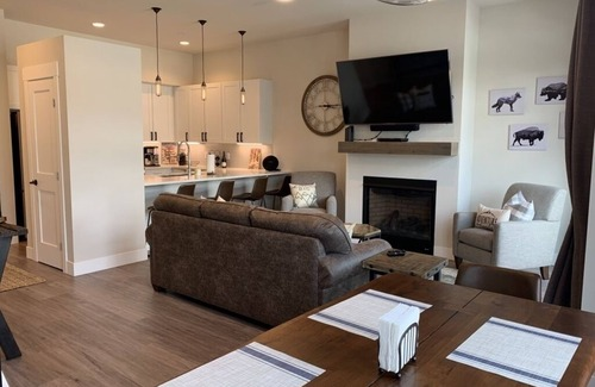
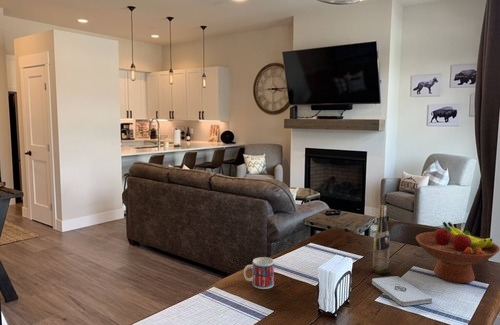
+ fruit bowl [415,221,500,284]
+ notepad [371,275,433,307]
+ mug [243,256,275,290]
+ wine bottle [372,204,391,275]
